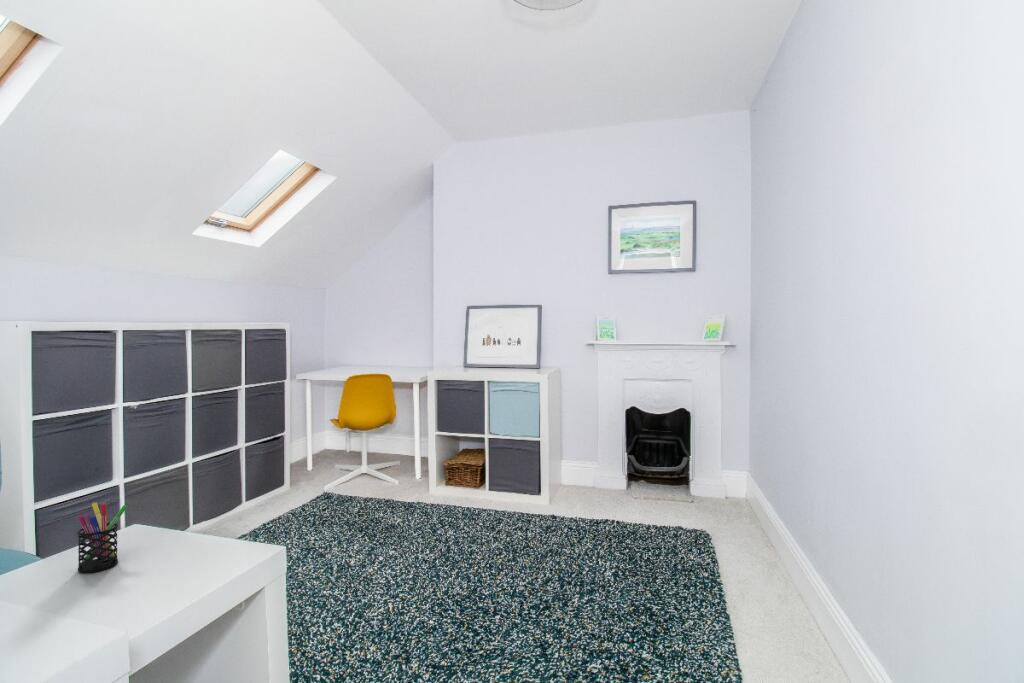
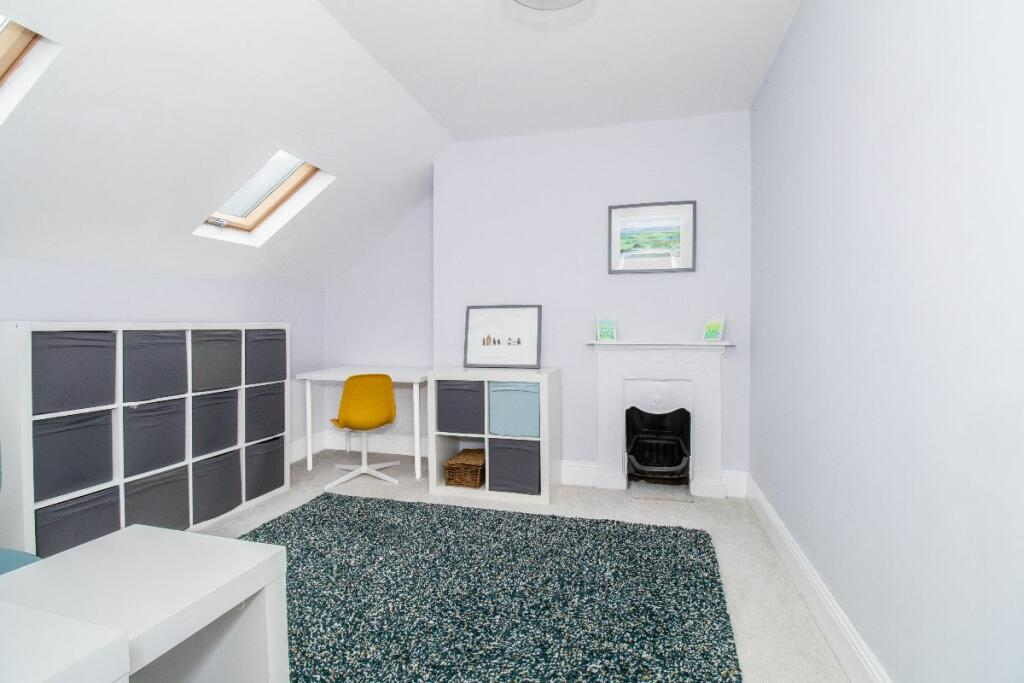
- pen holder [76,502,129,574]
